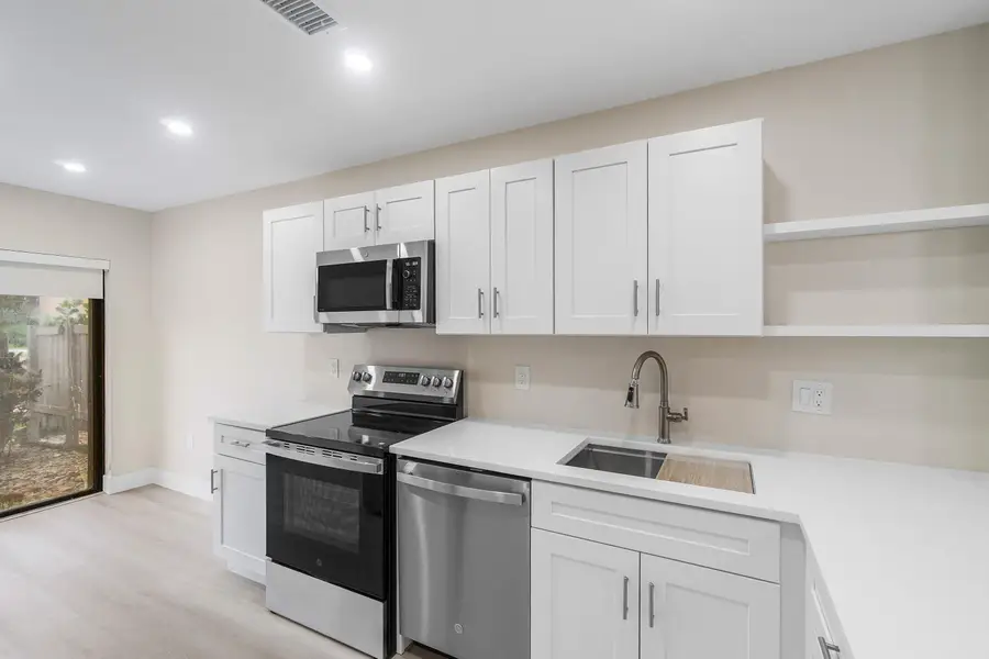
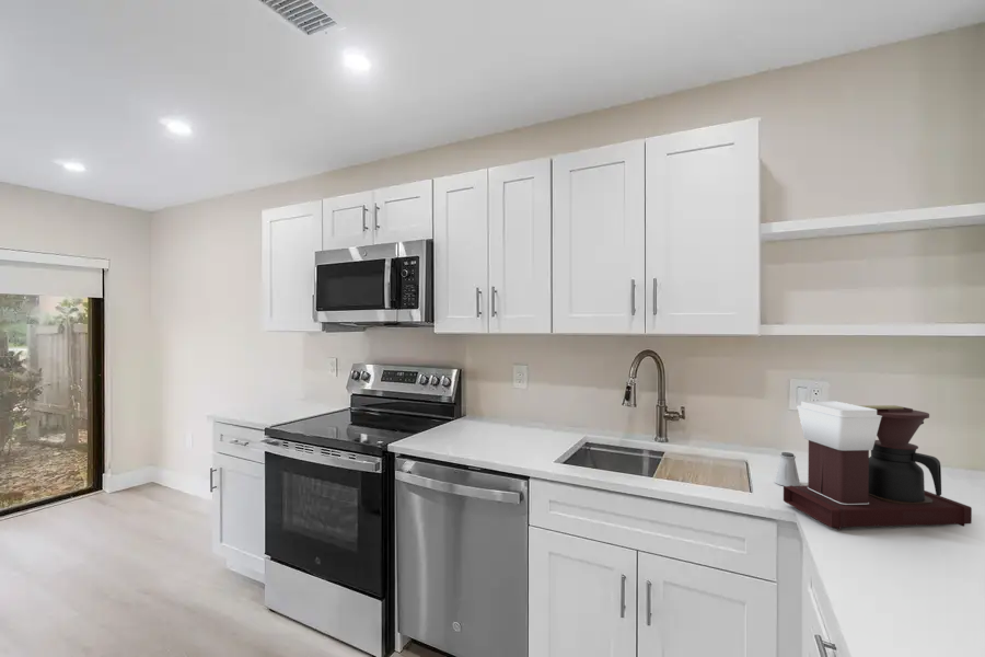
+ coffee maker [783,400,973,531]
+ saltshaker [774,451,801,487]
